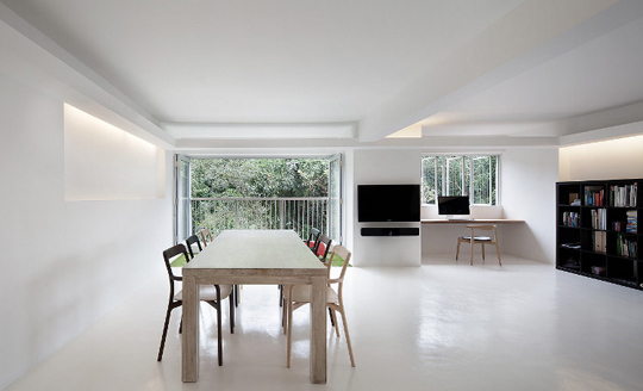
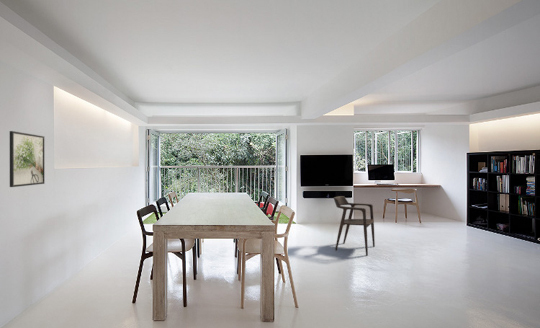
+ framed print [9,130,45,188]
+ armchair [333,195,376,256]
